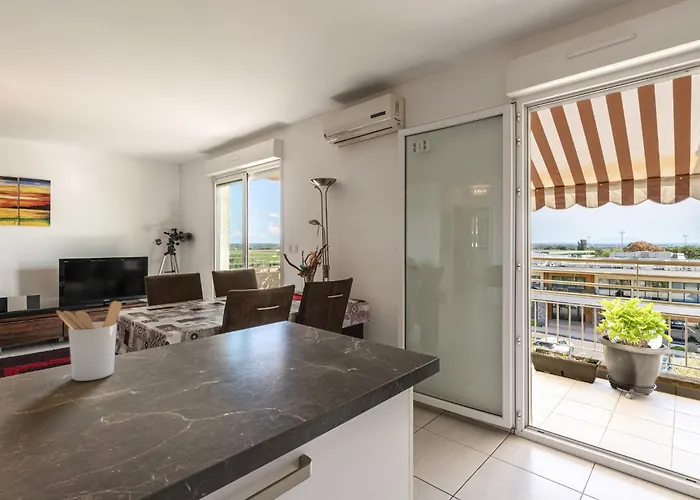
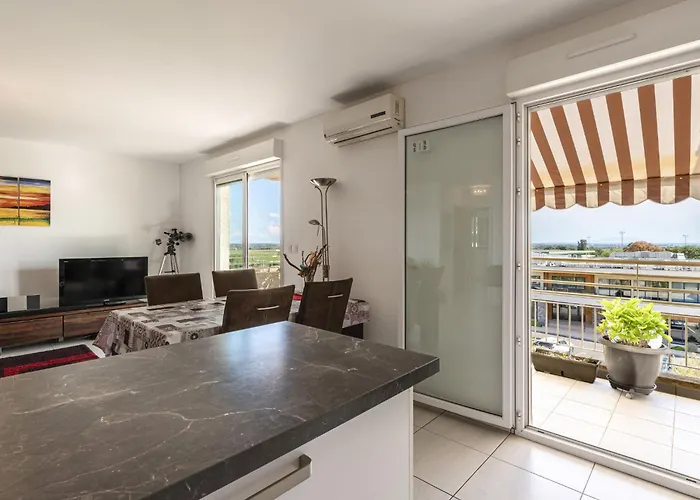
- utensil holder [55,300,123,382]
